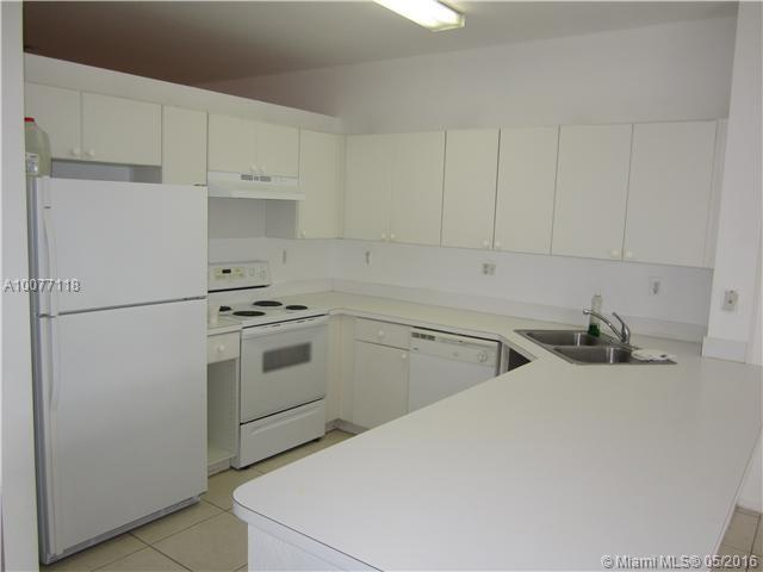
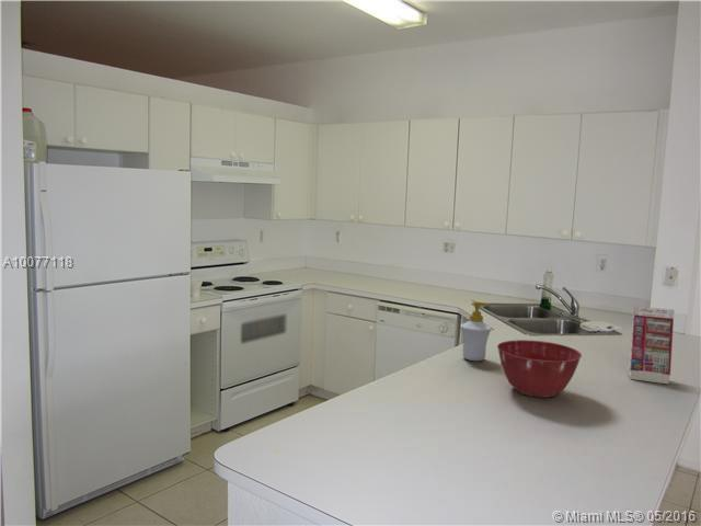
+ gift box [628,306,676,385]
+ soap bottle [460,299,492,362]
+ mixing bowl [496,339,583,399]
